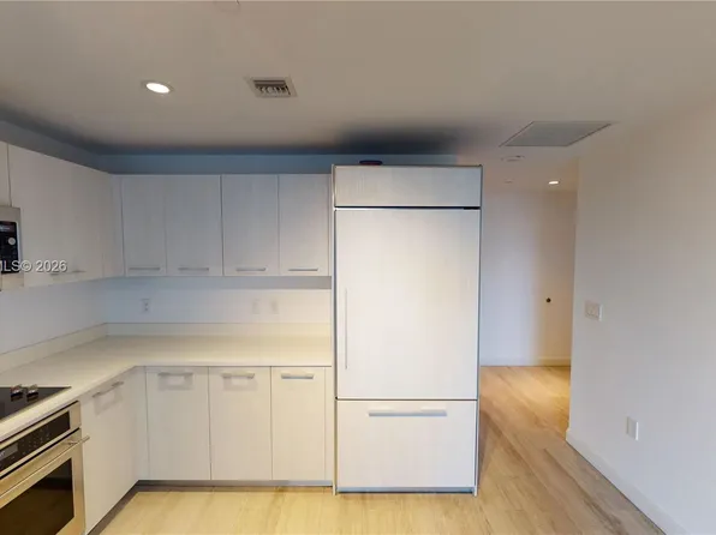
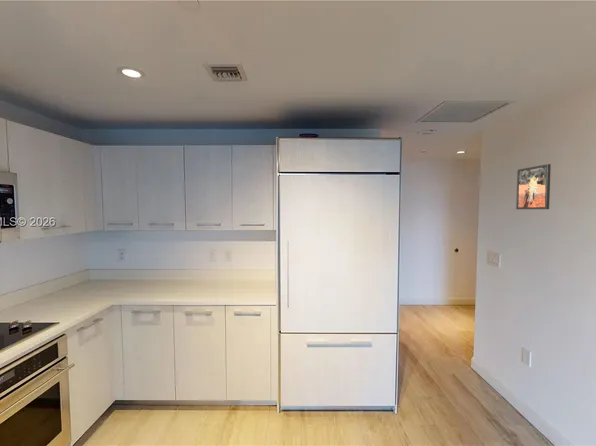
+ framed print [515,163,552,210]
